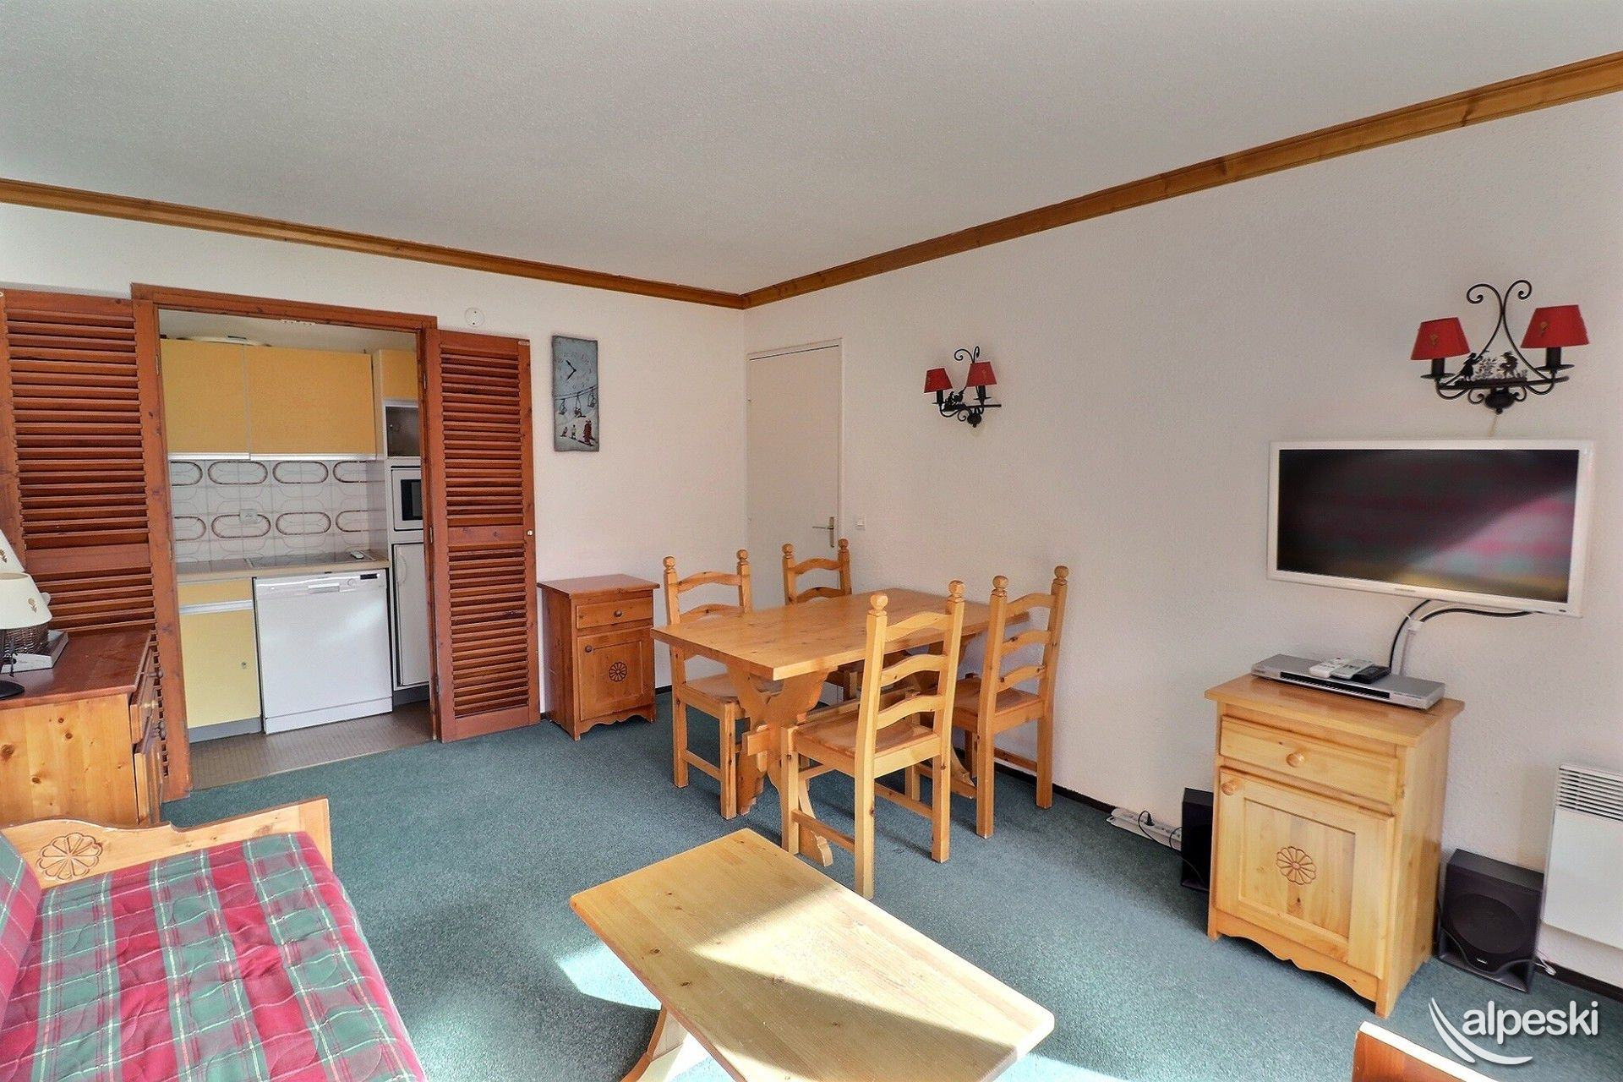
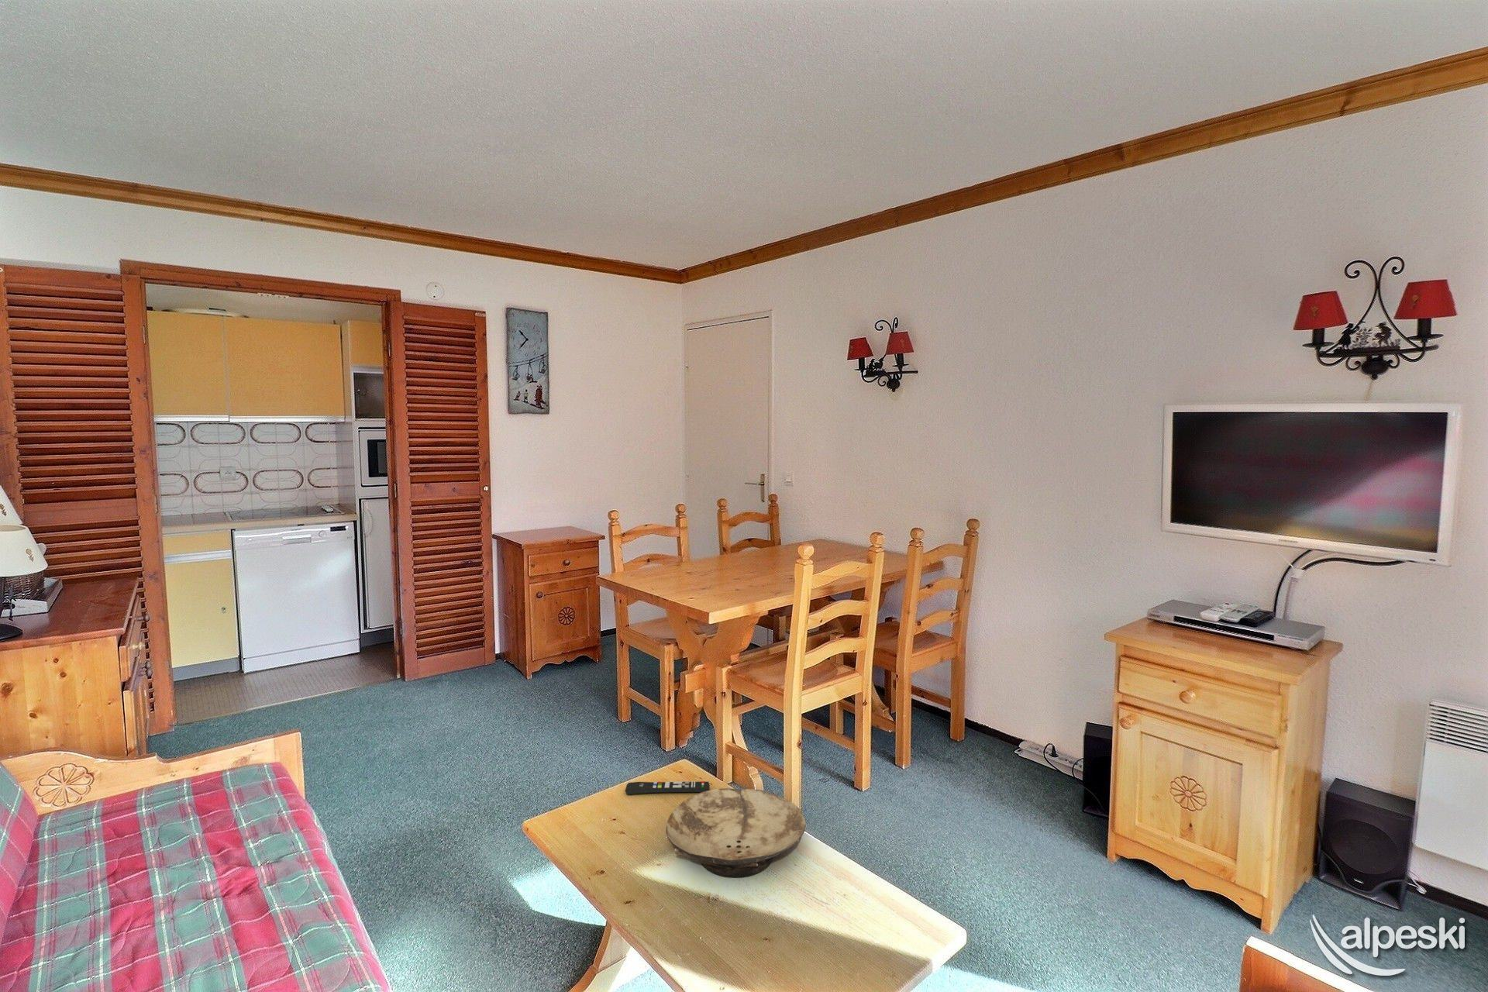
+ remote control [624,781,710,795]
+ bowl [665,787,807,878]
